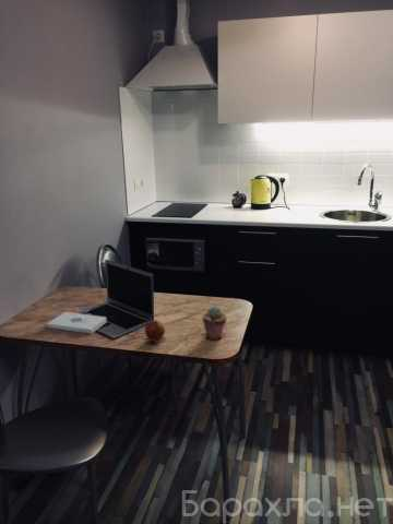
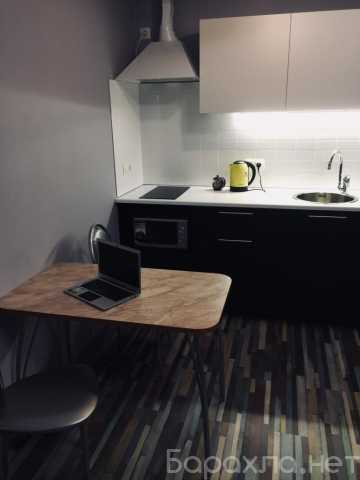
- apple [144,319,166,343]
- notepad [46,311,108,335]
- potted succulent [202,306,227,341]
